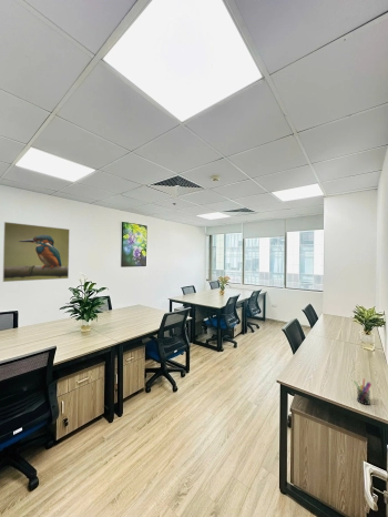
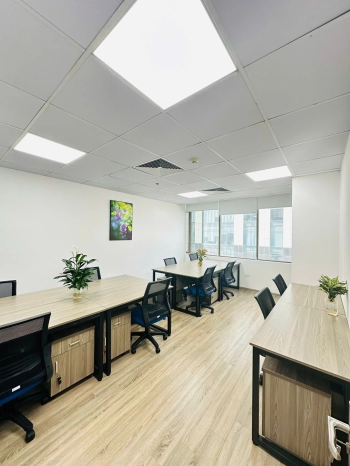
- pen holder [353,377,372,406]
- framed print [2,221,71,283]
